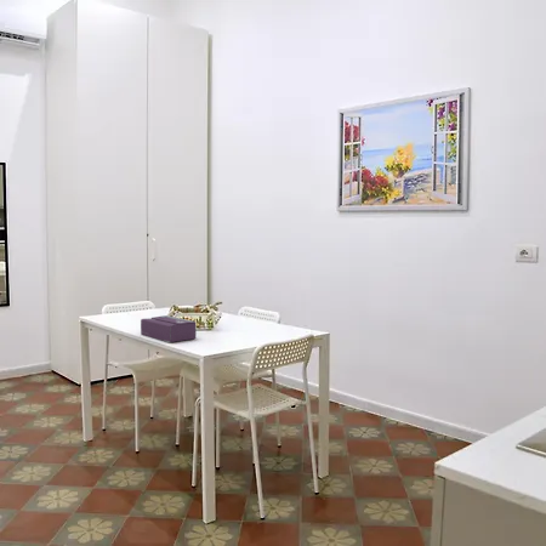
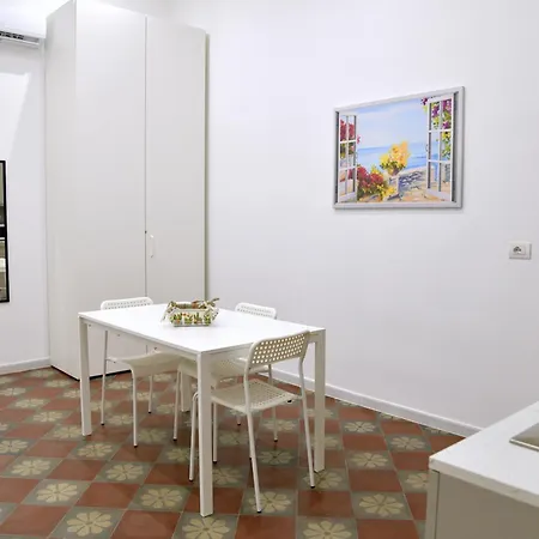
- tissue box [140,314,198,343]
